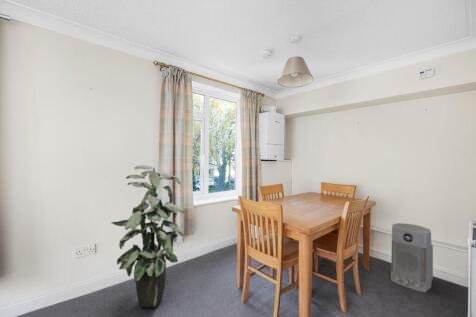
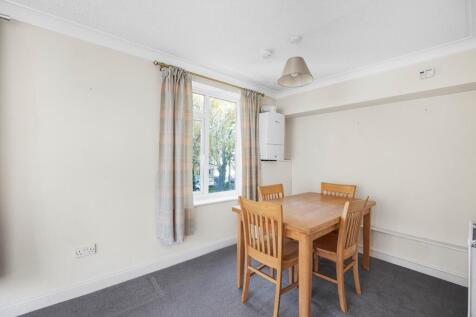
- air purifier [390,222,434,293]
- indoor plant [110,164,186,308]
